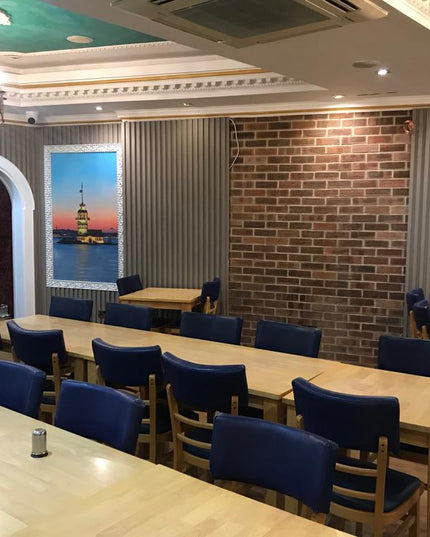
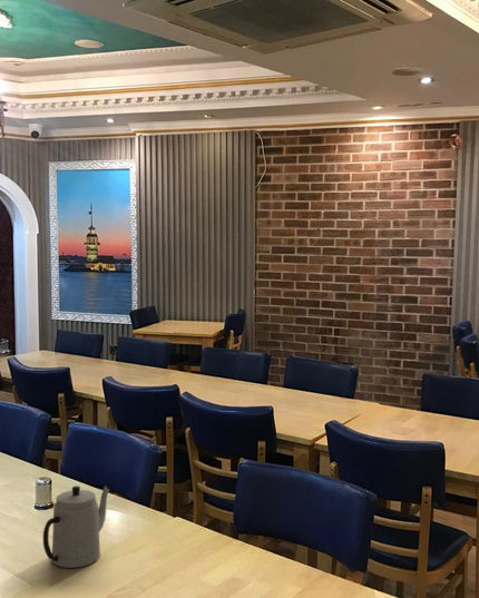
+ teapot [42,484,110,569]
